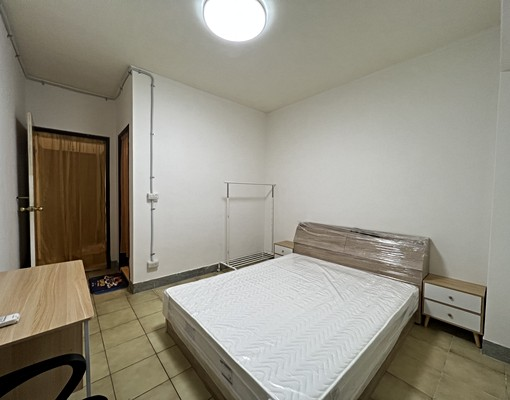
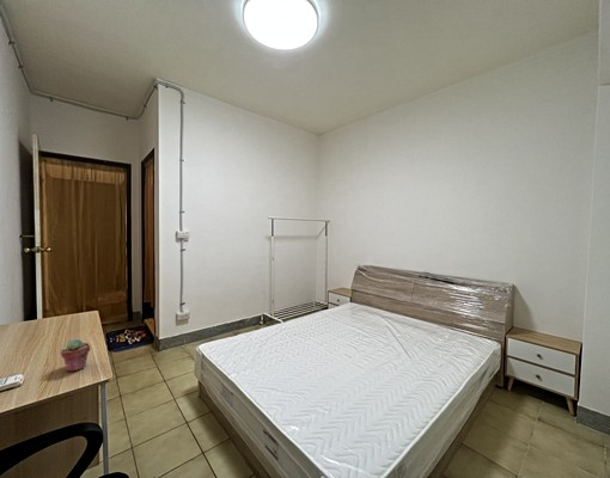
+ potted succulent [60,338,92,373]
